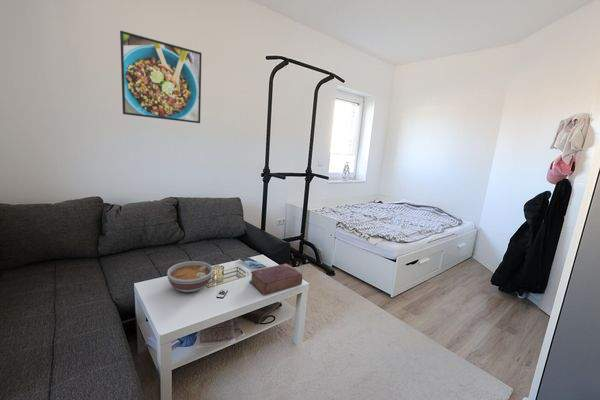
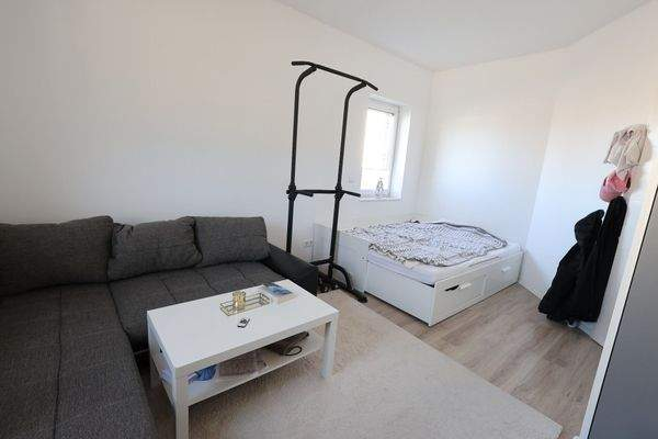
- bowl [166,260,214,293]
- book [249,263,303,296]
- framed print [119,30,203,124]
